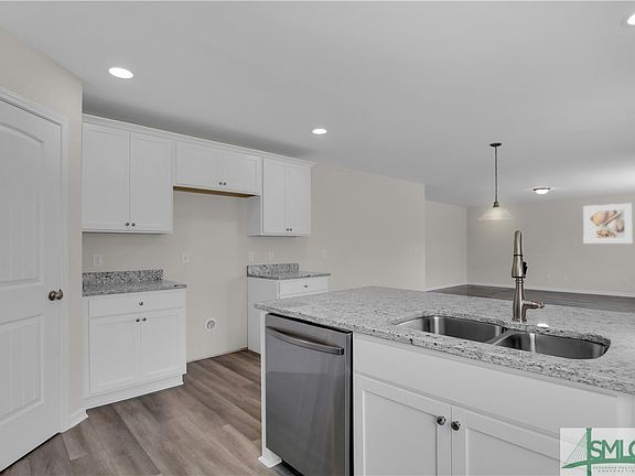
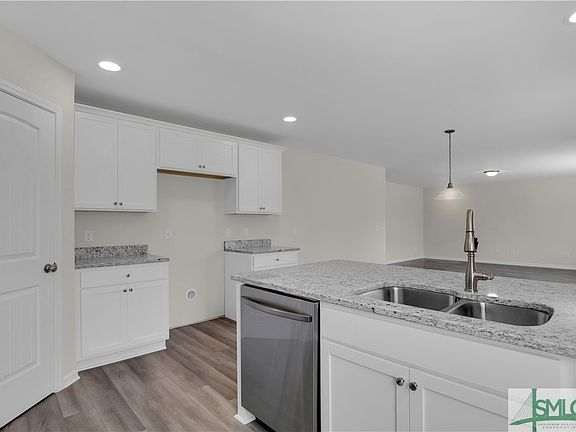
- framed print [582,203,633,245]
